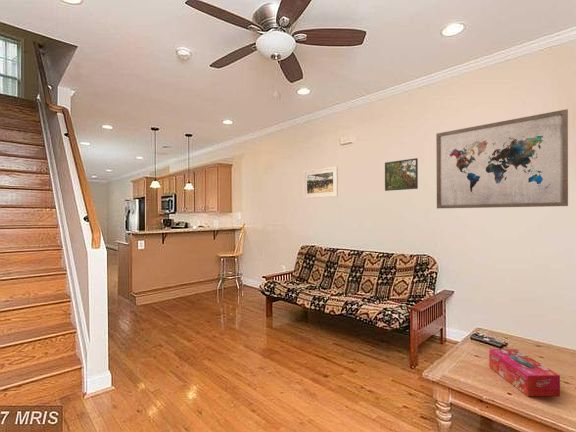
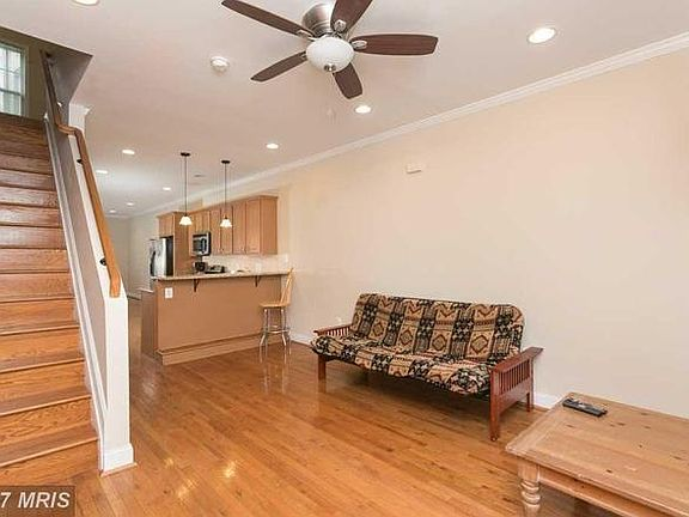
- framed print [302,166,339,200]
- wall art [435,108,569,209]
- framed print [384,157,419,192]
- tissue box [488,348,561,397]
